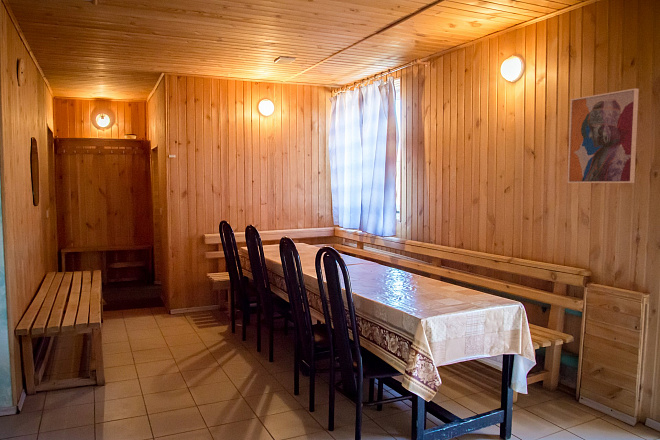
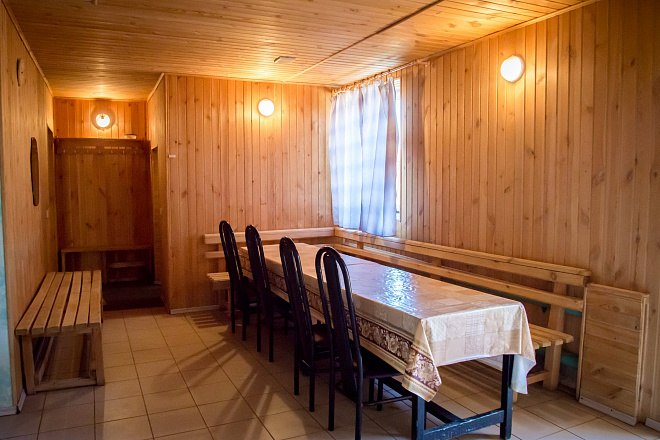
- wall art [566,87,640,184]
